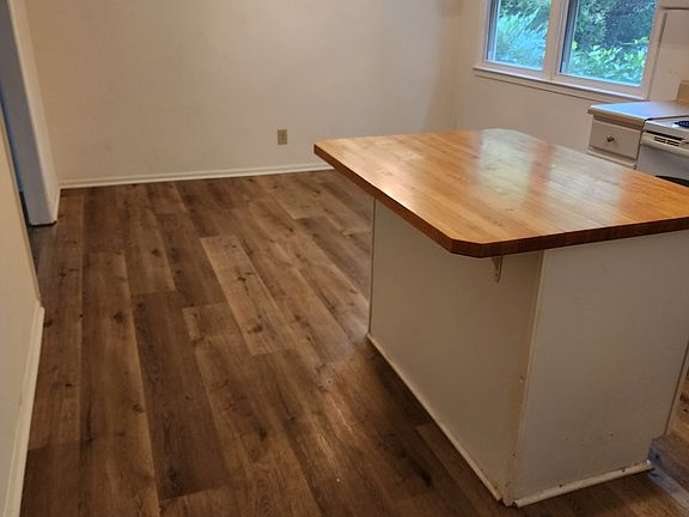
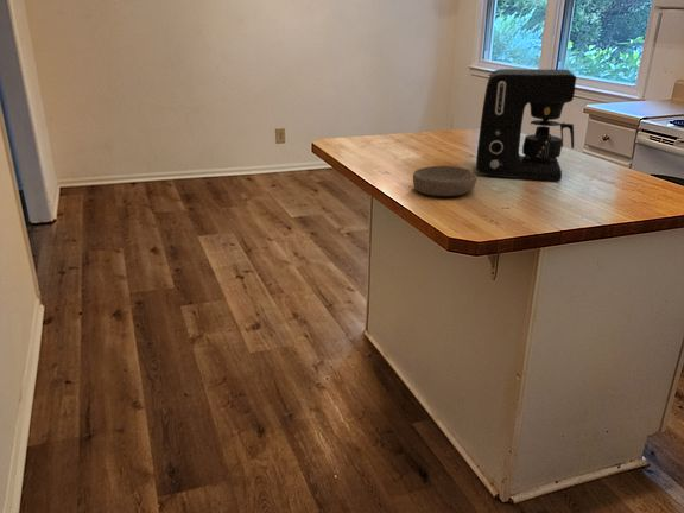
+ bowl [412,165,477,197]
+ coffee maker [475,68,578,182]
